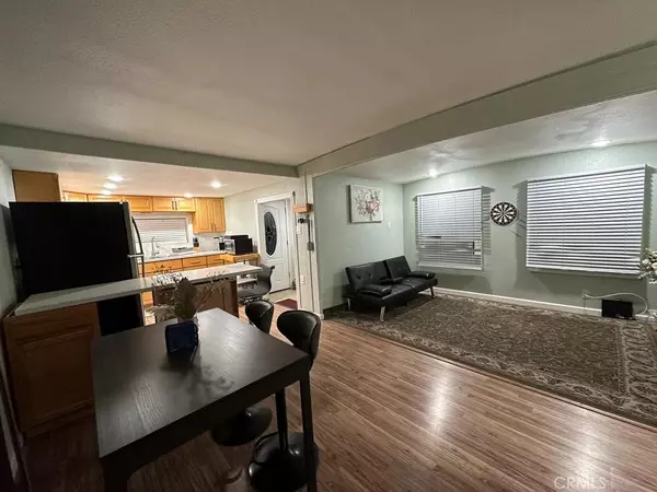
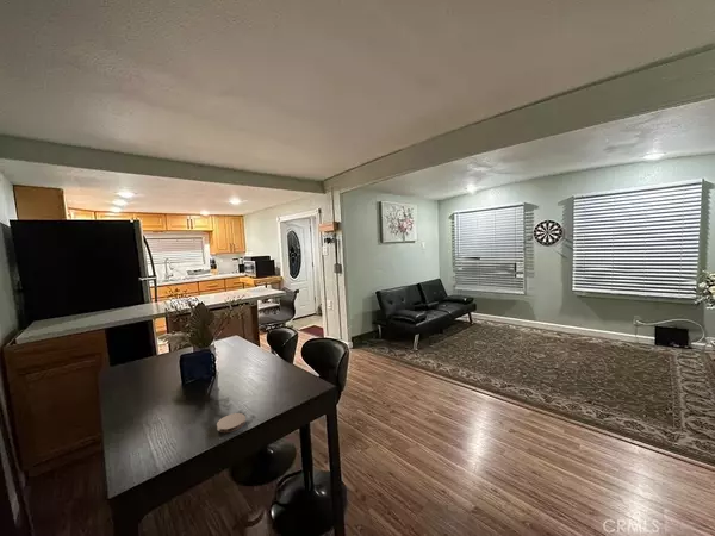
+ coaster [216,412,247,434]
